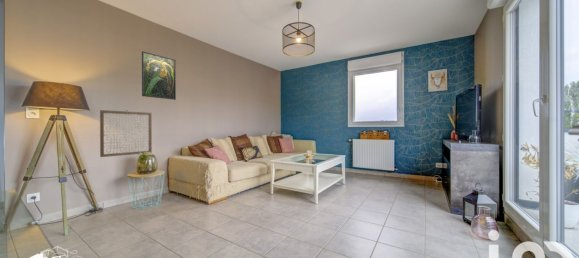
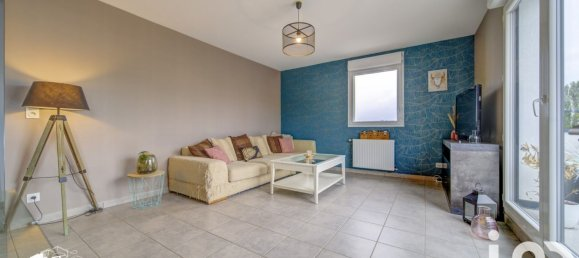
- wall art [99,109,153,158]
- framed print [141,50,177,101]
